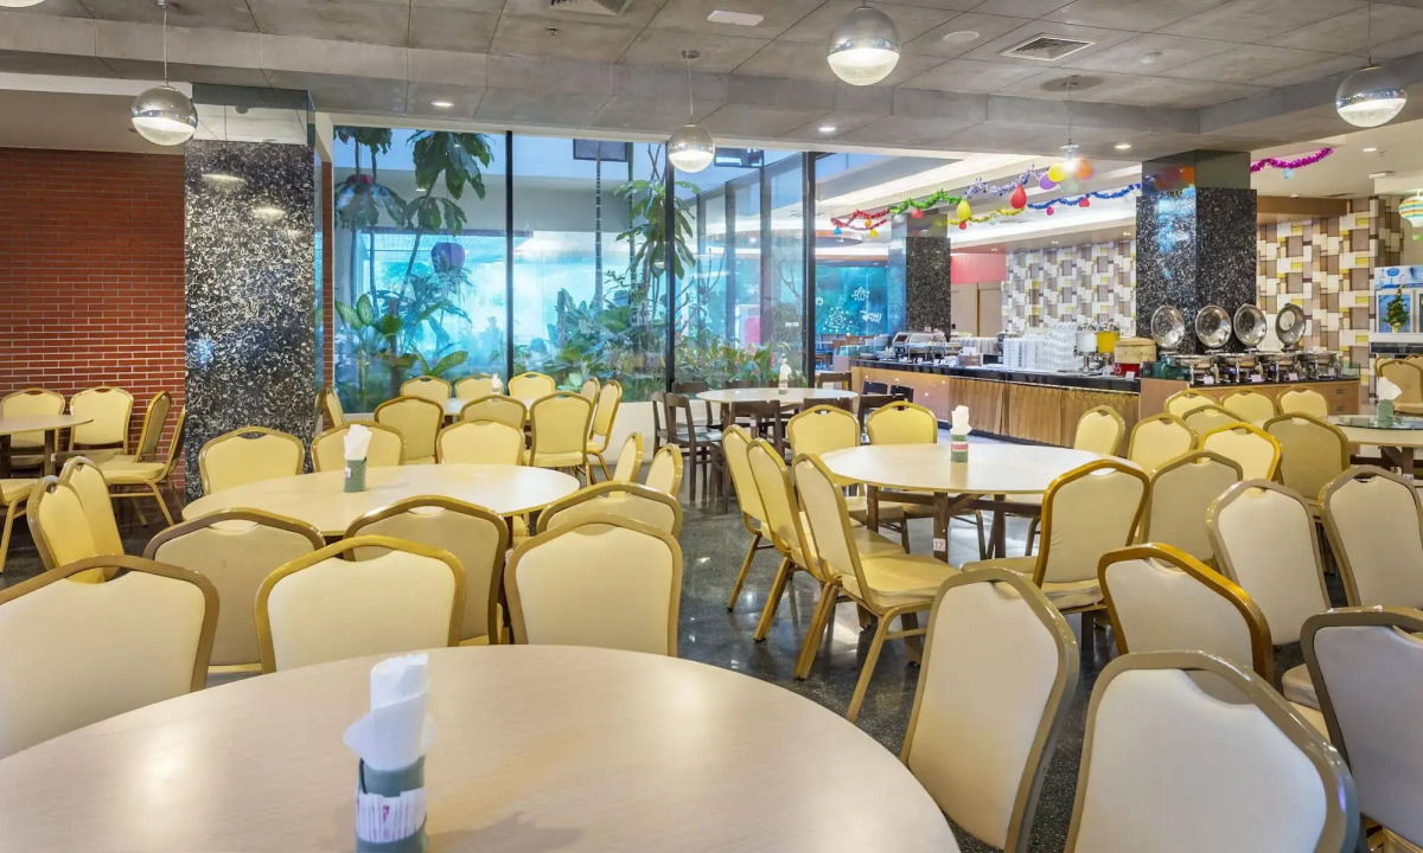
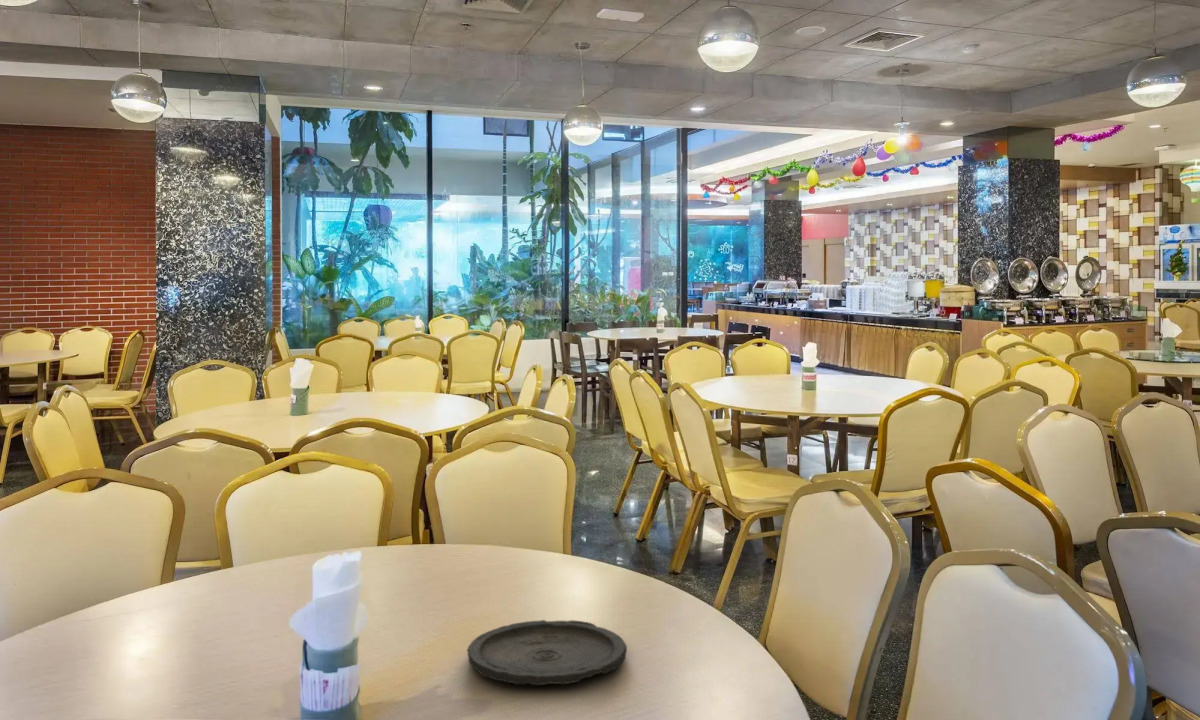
+ plate [466,619,628,686]
